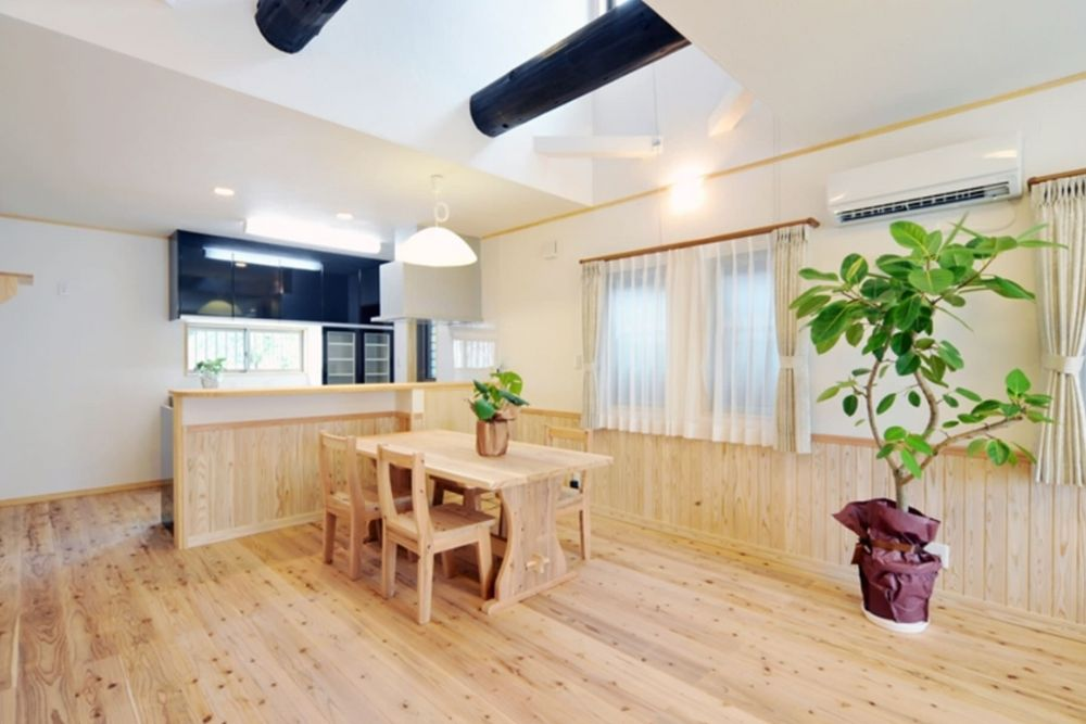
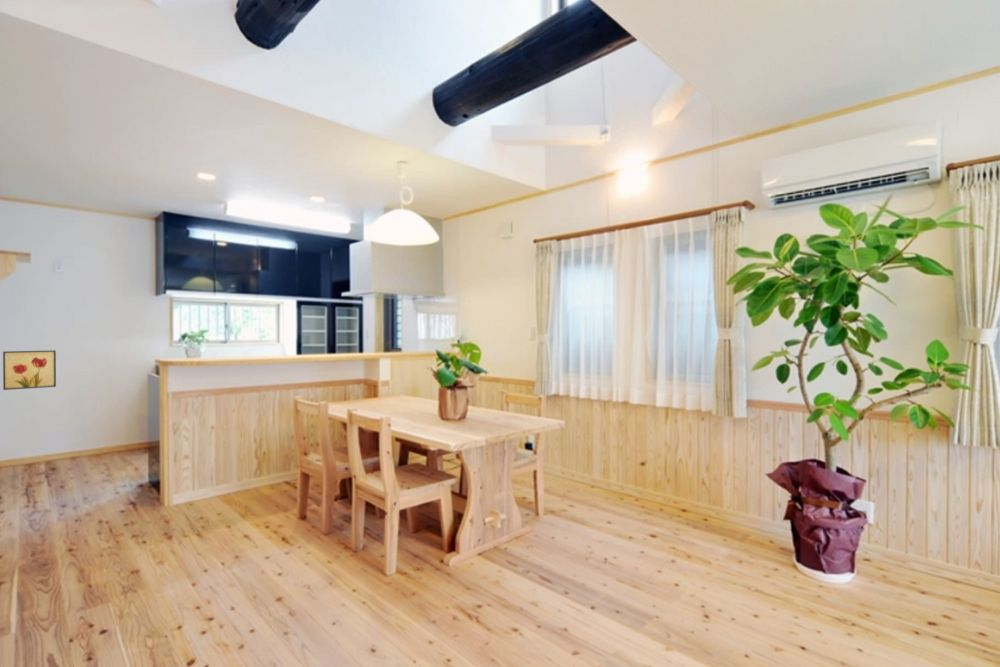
+ wall art [2,349,57,391]
